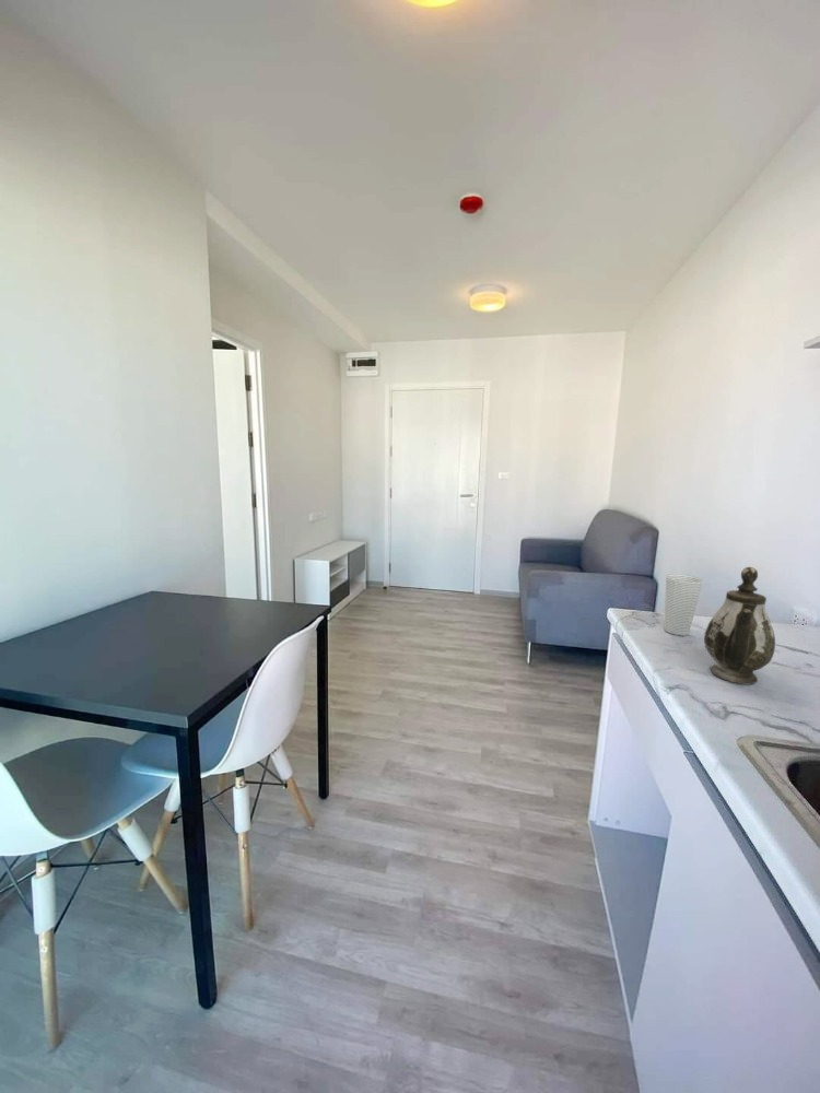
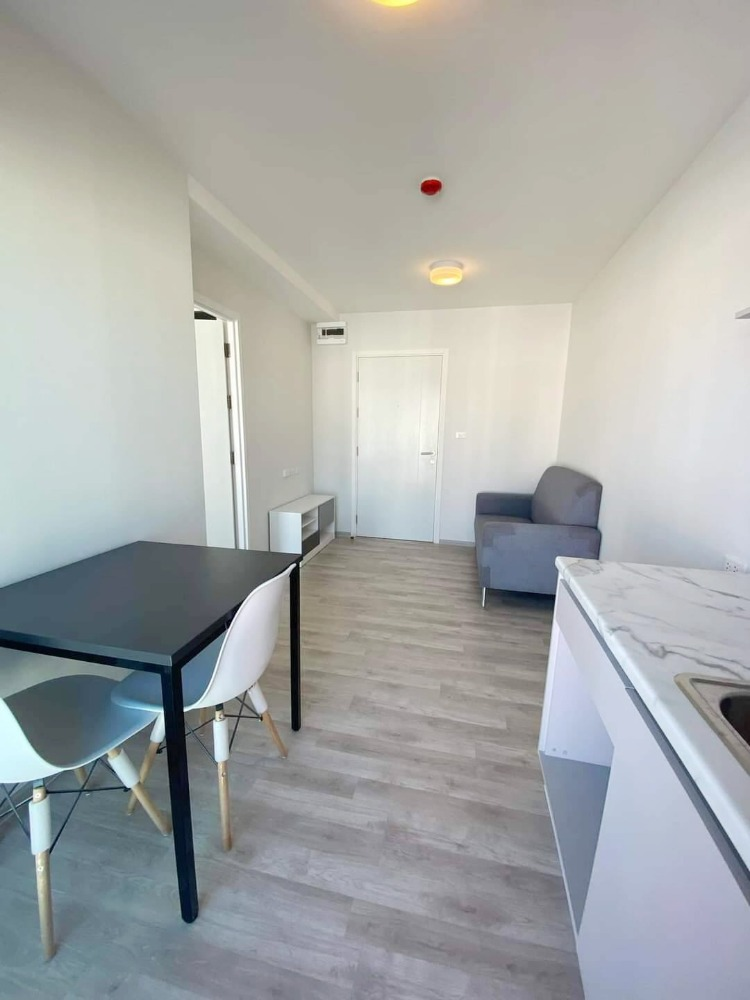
- cup [663,573,704,636]
- teapot [703,566,776,685]
